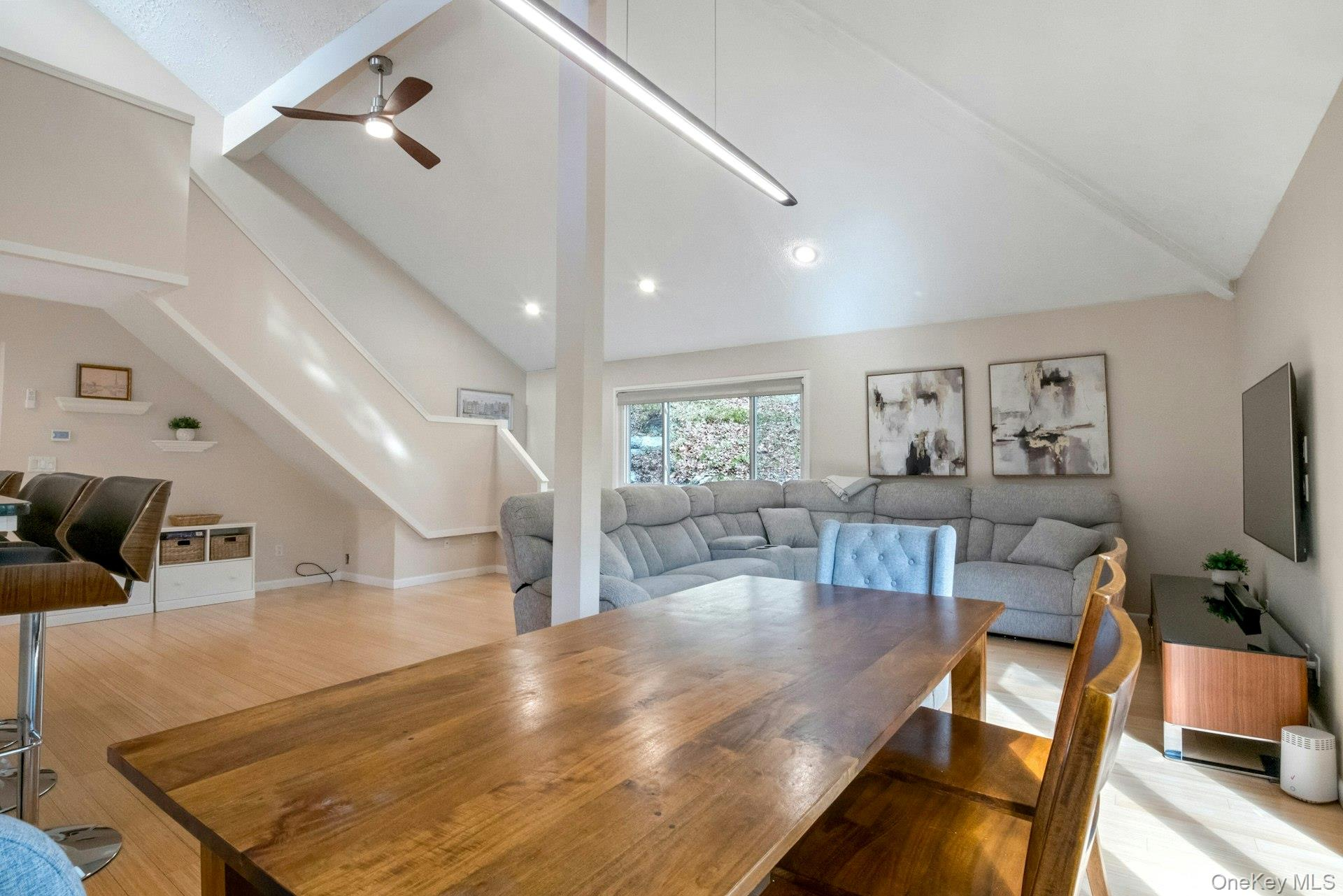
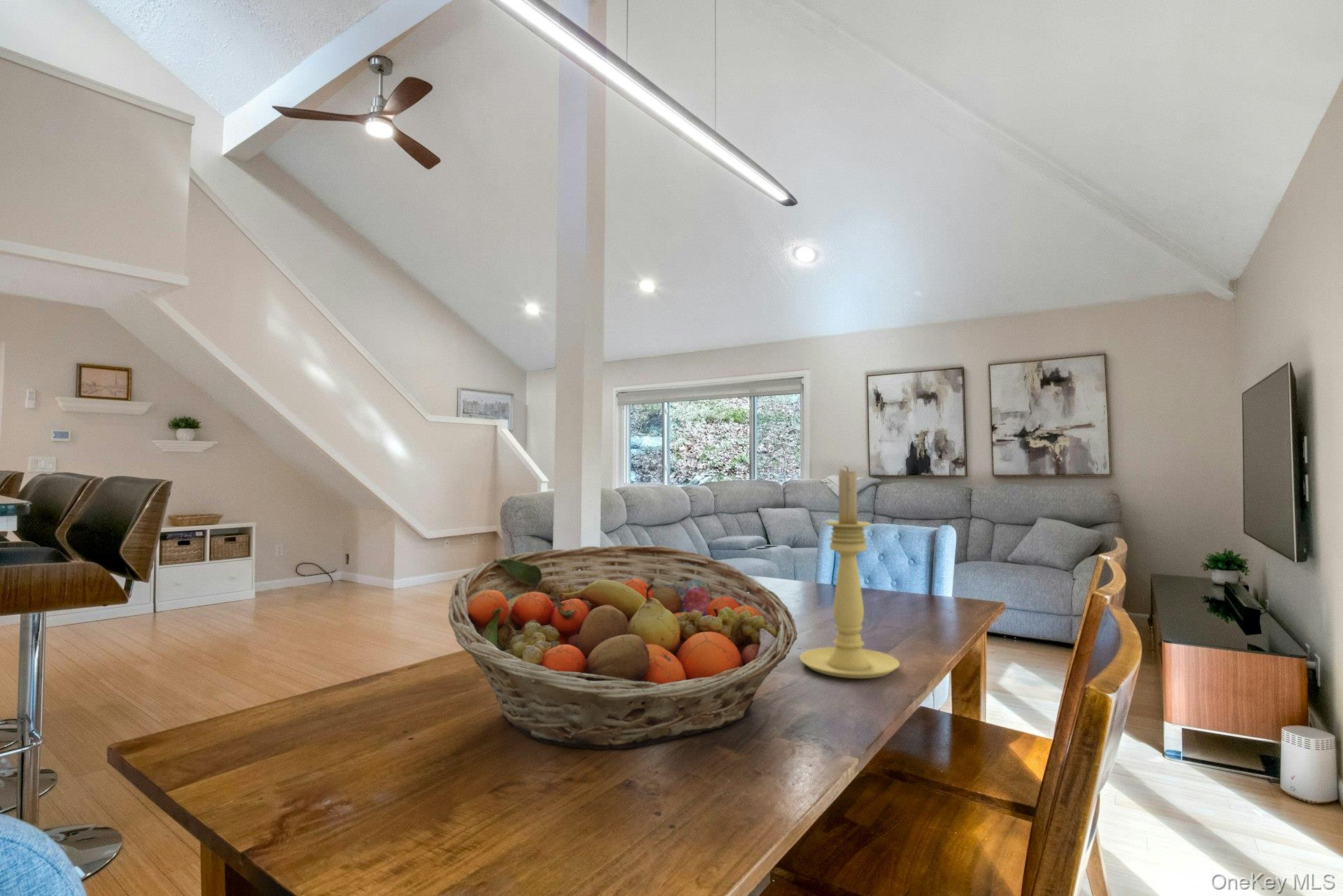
+ fruit basket [448,544,798,750]
+ candle holder [799,465,900,679]
